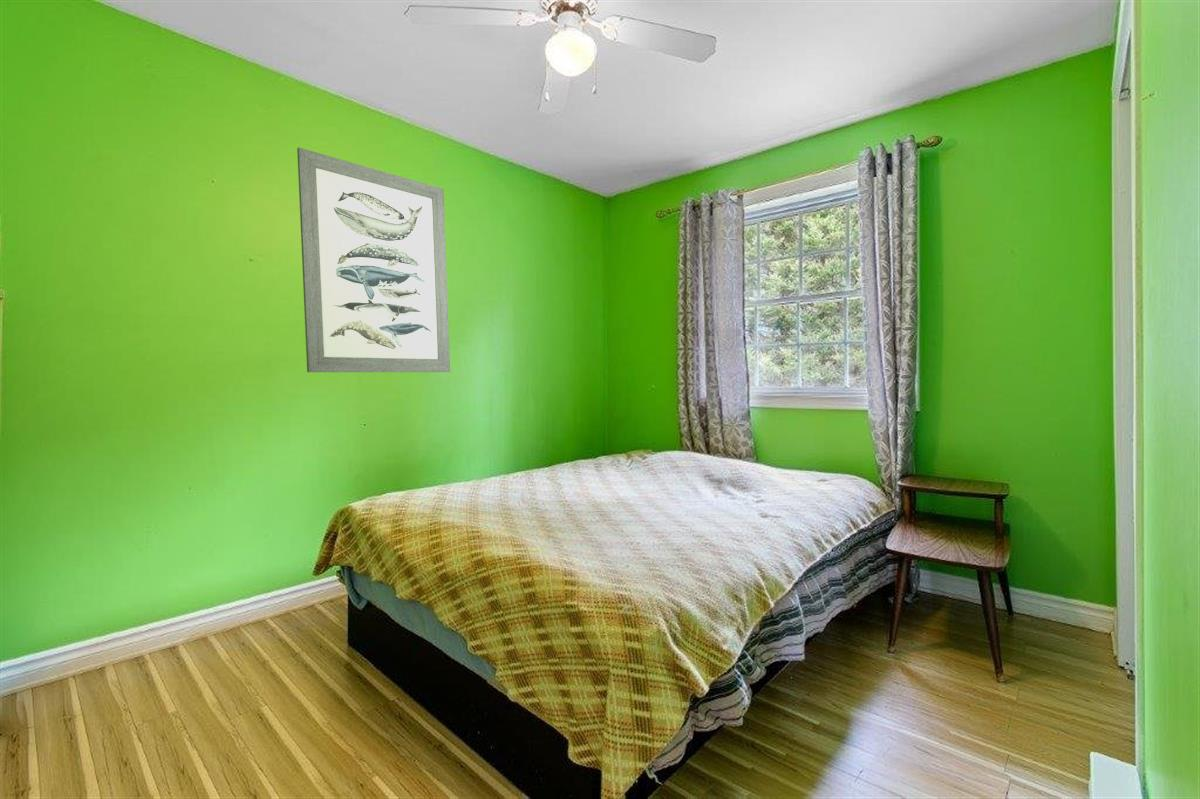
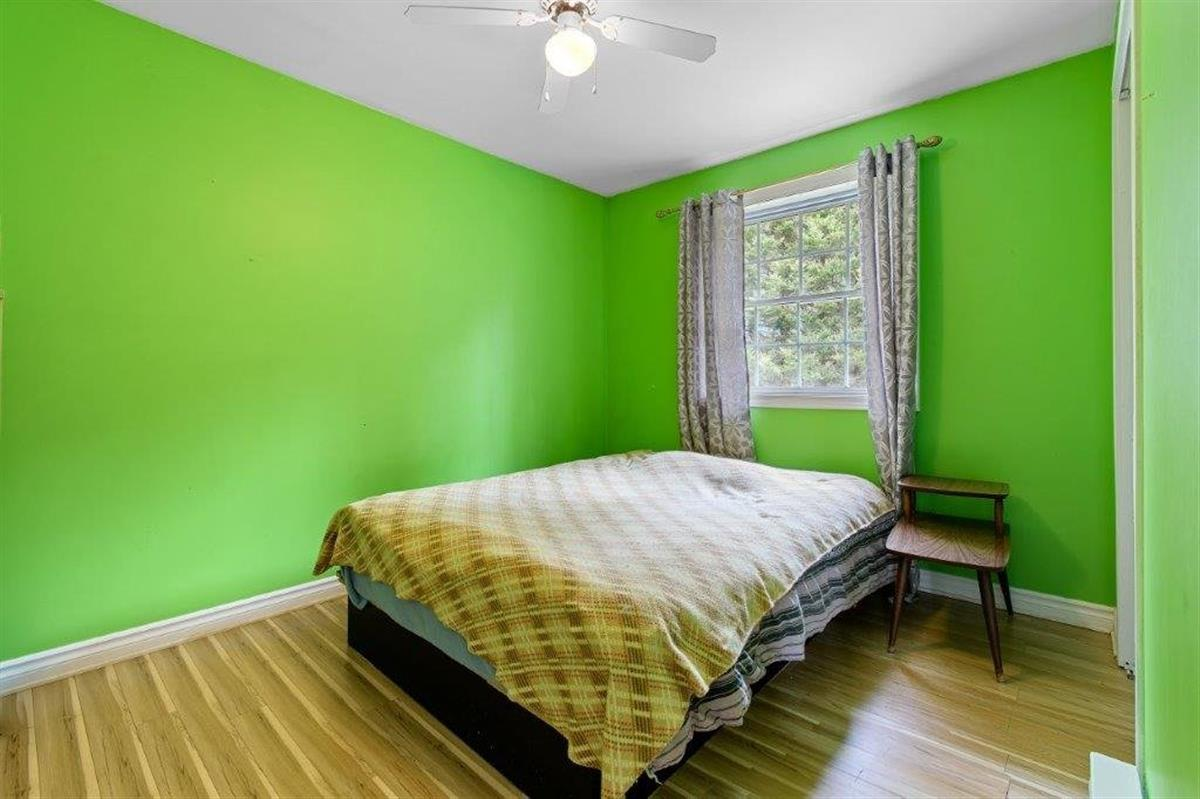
- wall art [296,146,451,373]
